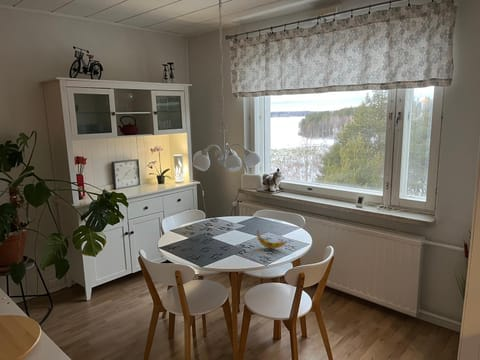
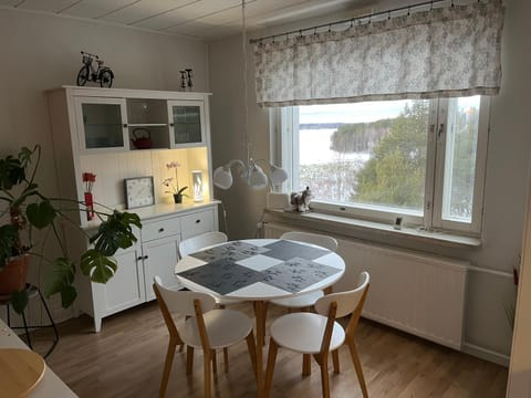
- banana [256,229,287,249]
